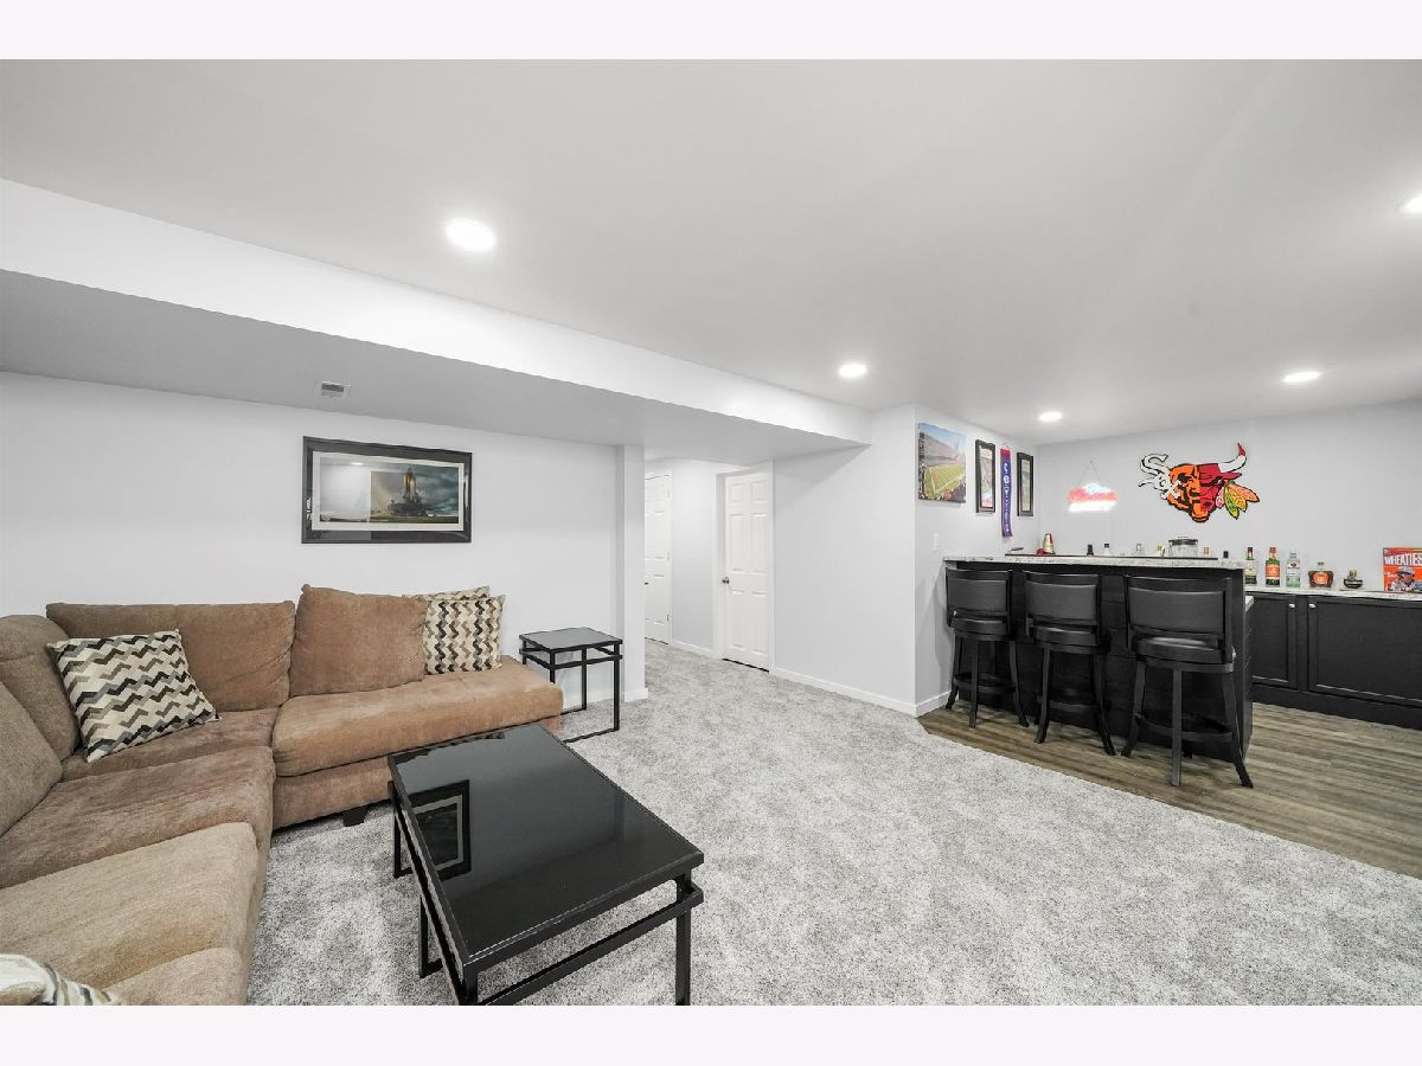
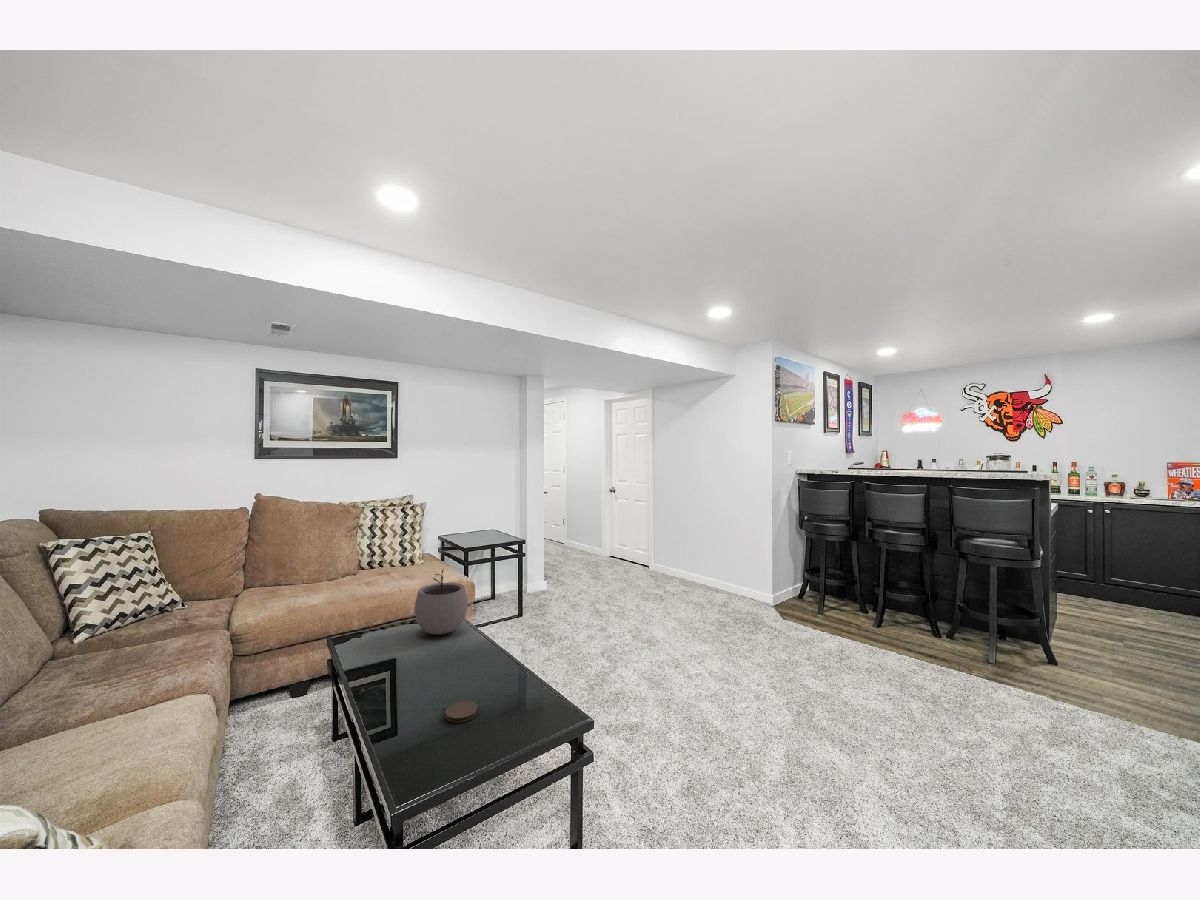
+ plant pot [414,568,469,636]
+ coaster [444,700,478,724]
